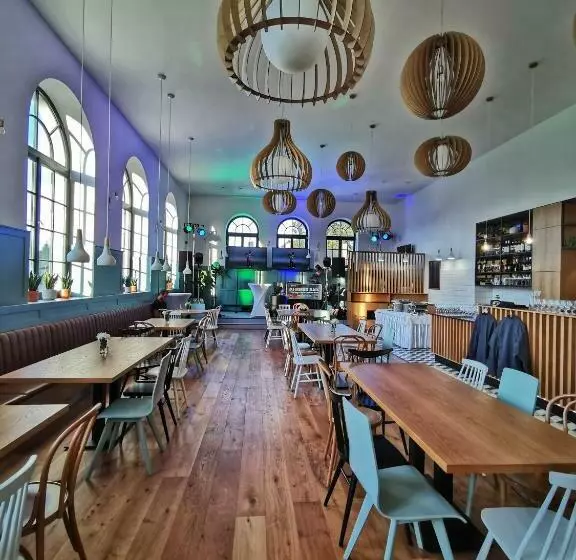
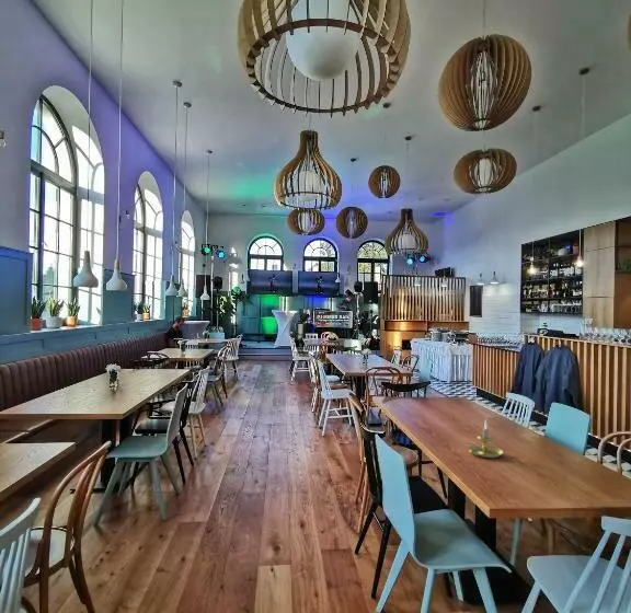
+ candle holder [462,418,504,459]
